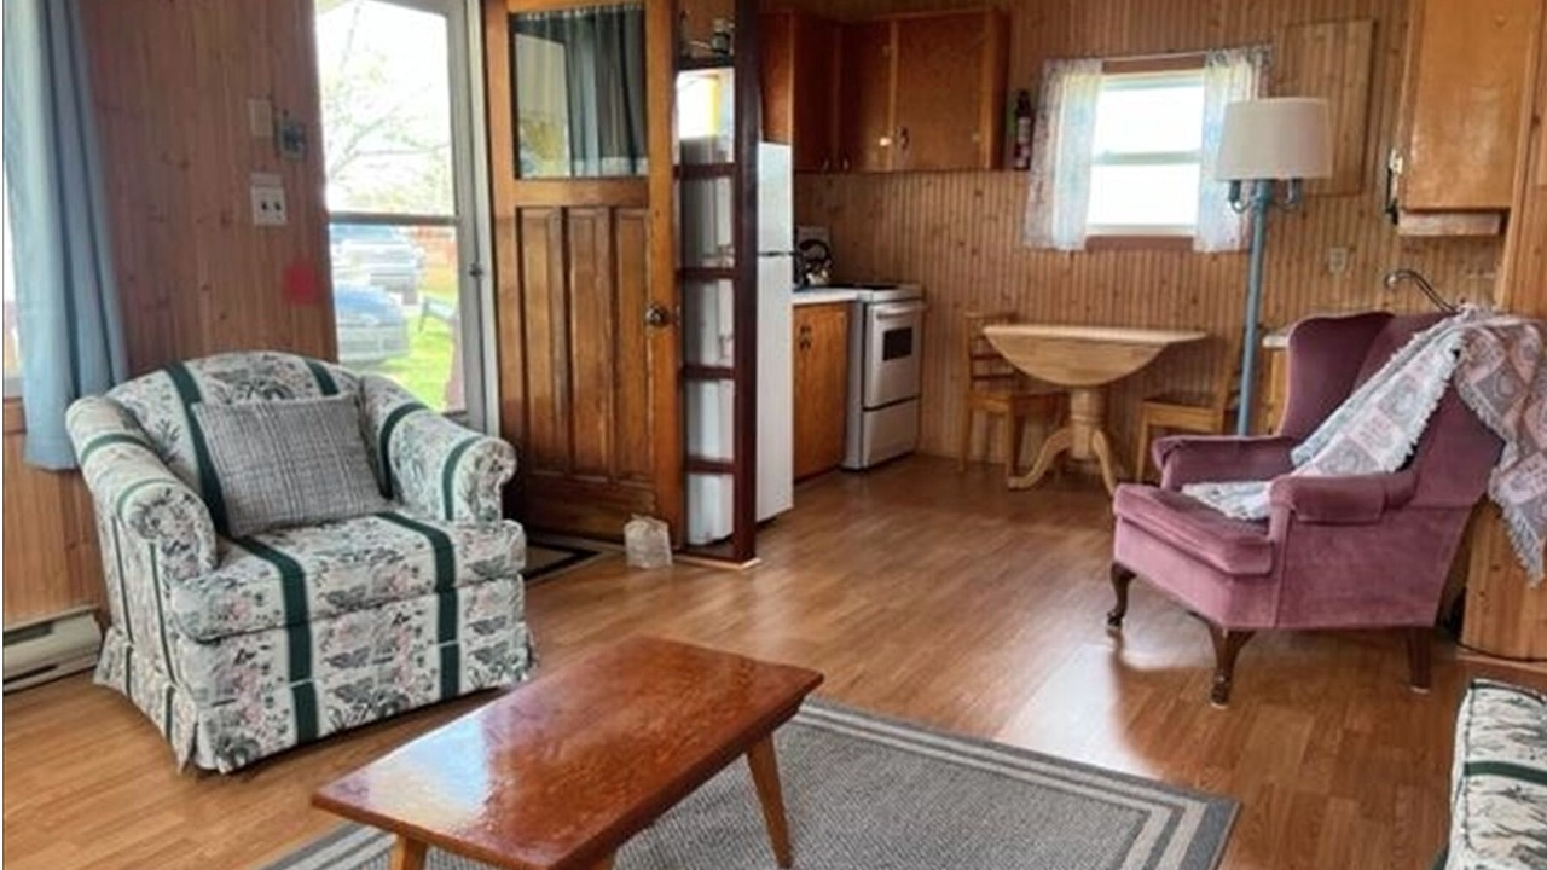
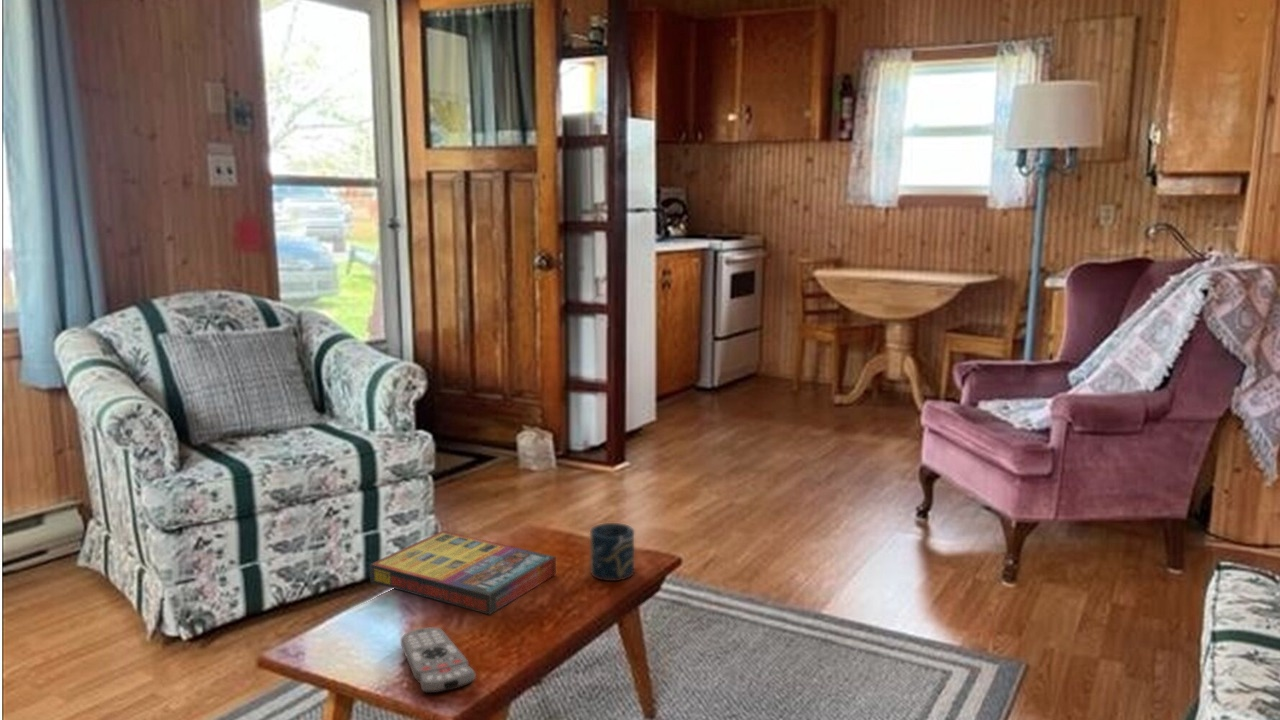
+ cup [589,522,635,582]
+ remote control [400,626,477,694]
+ game compilation box [369,530,557,616]
